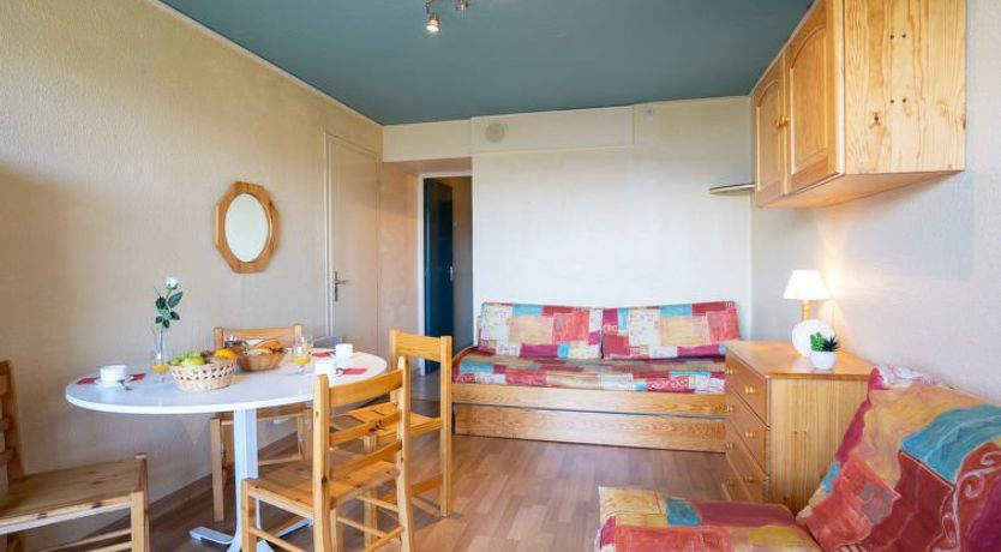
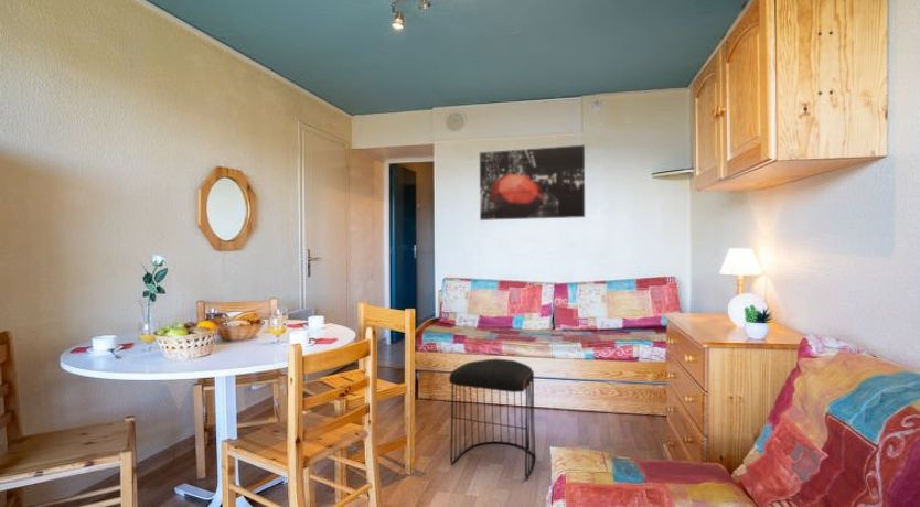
+ stool [448,358,537,479]
+ wall art [479,144,586,222]
